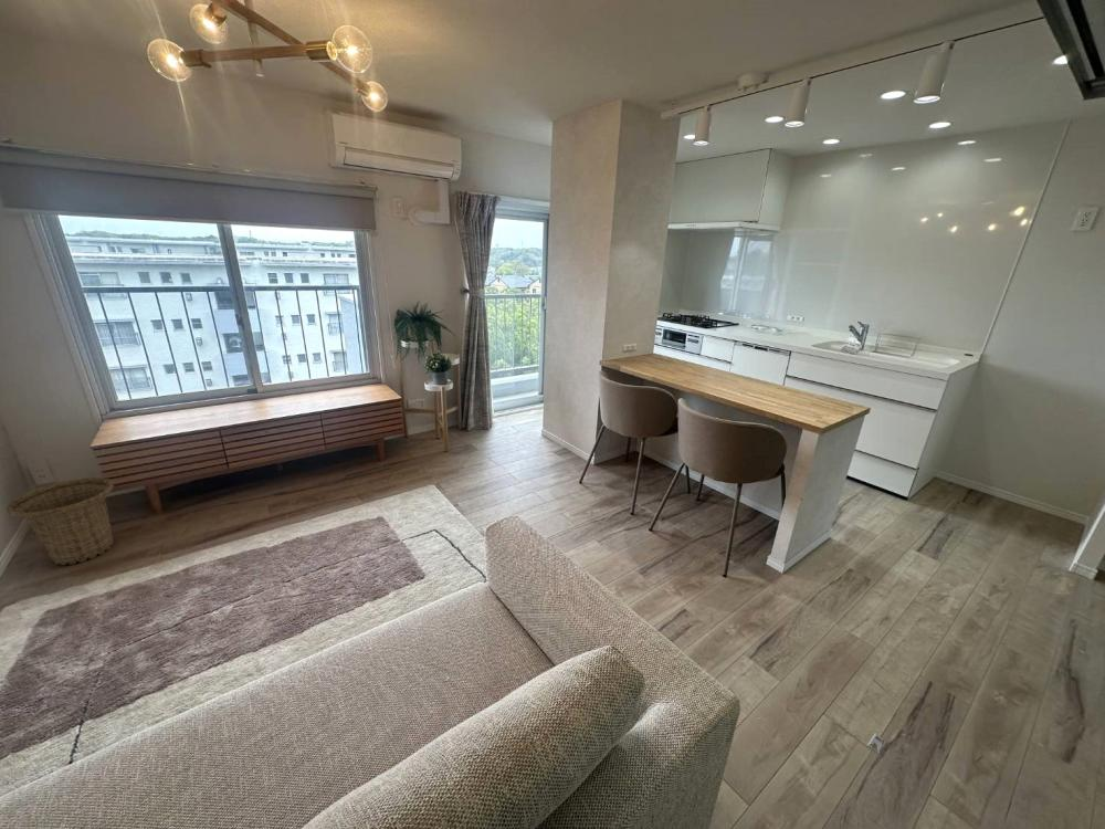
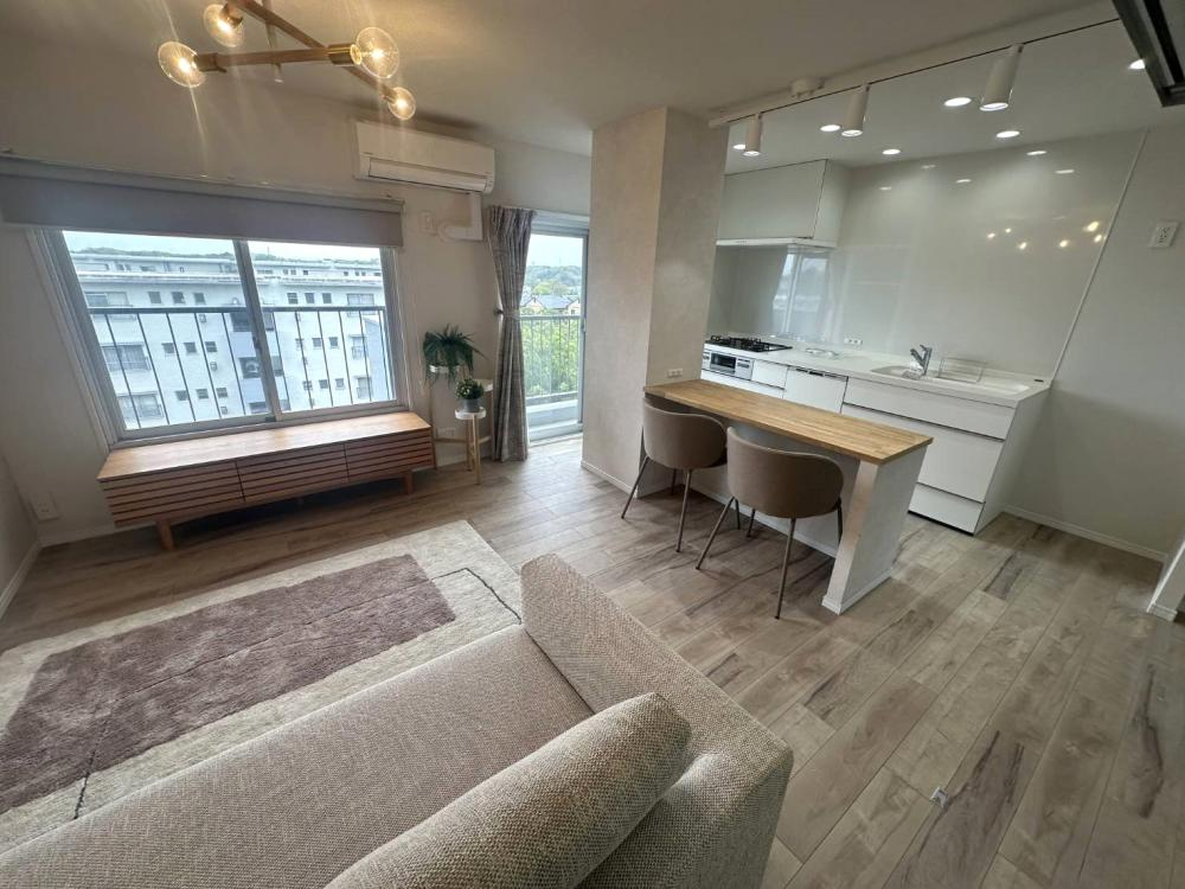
- basket [4,476,115,566]
